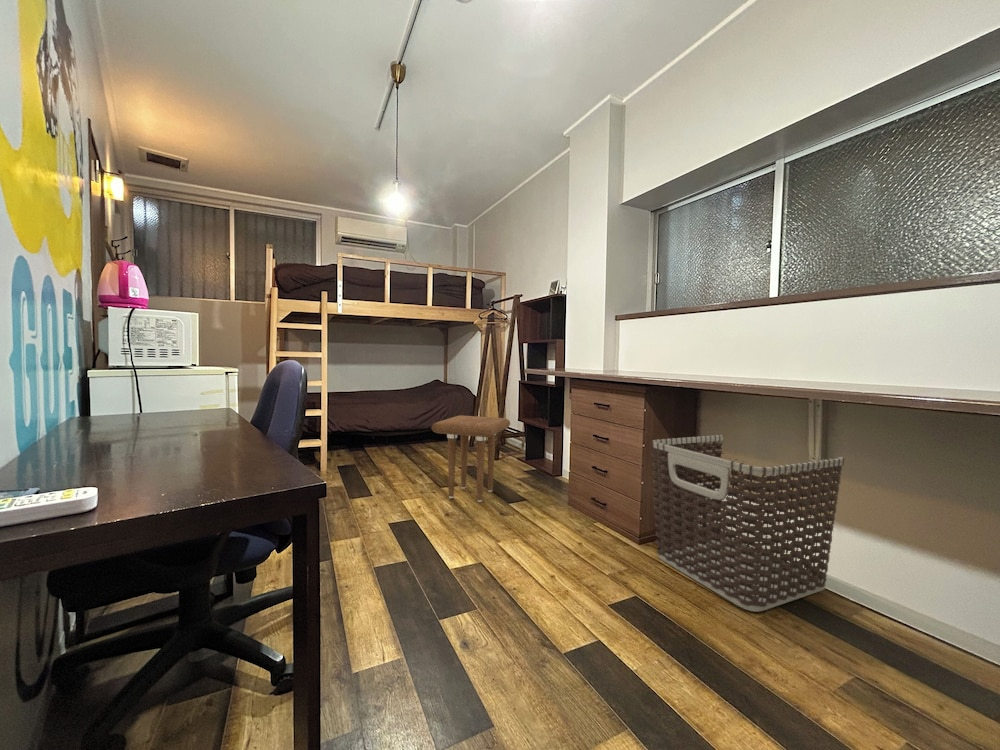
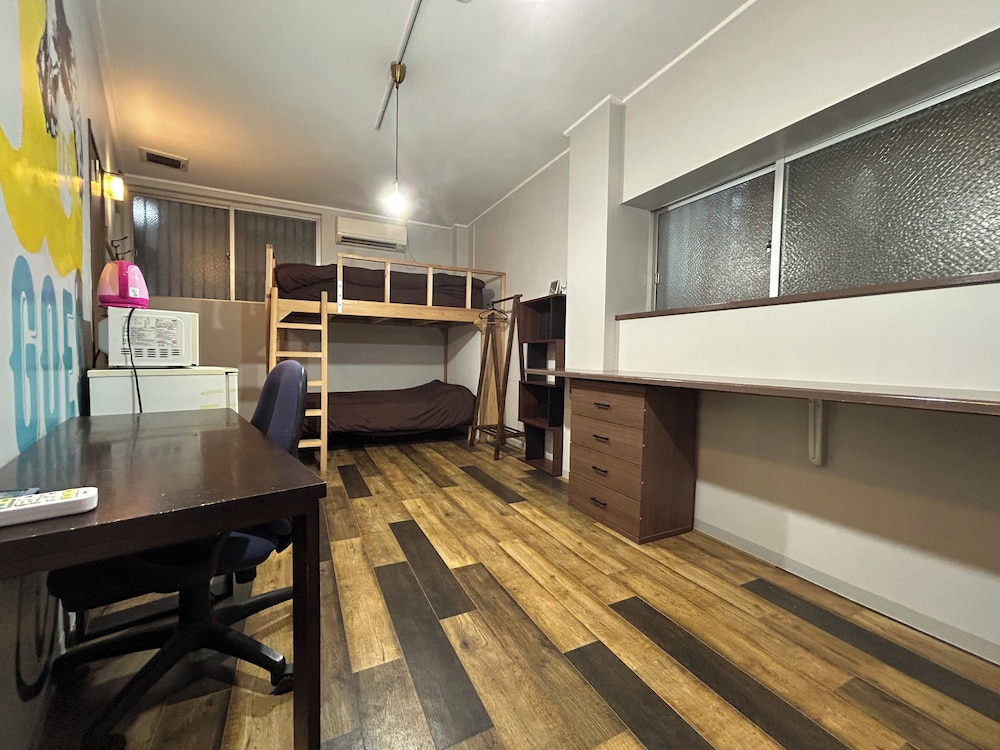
- side table [431,415,511,503]
- clothes hamper [651,434,845,613]
